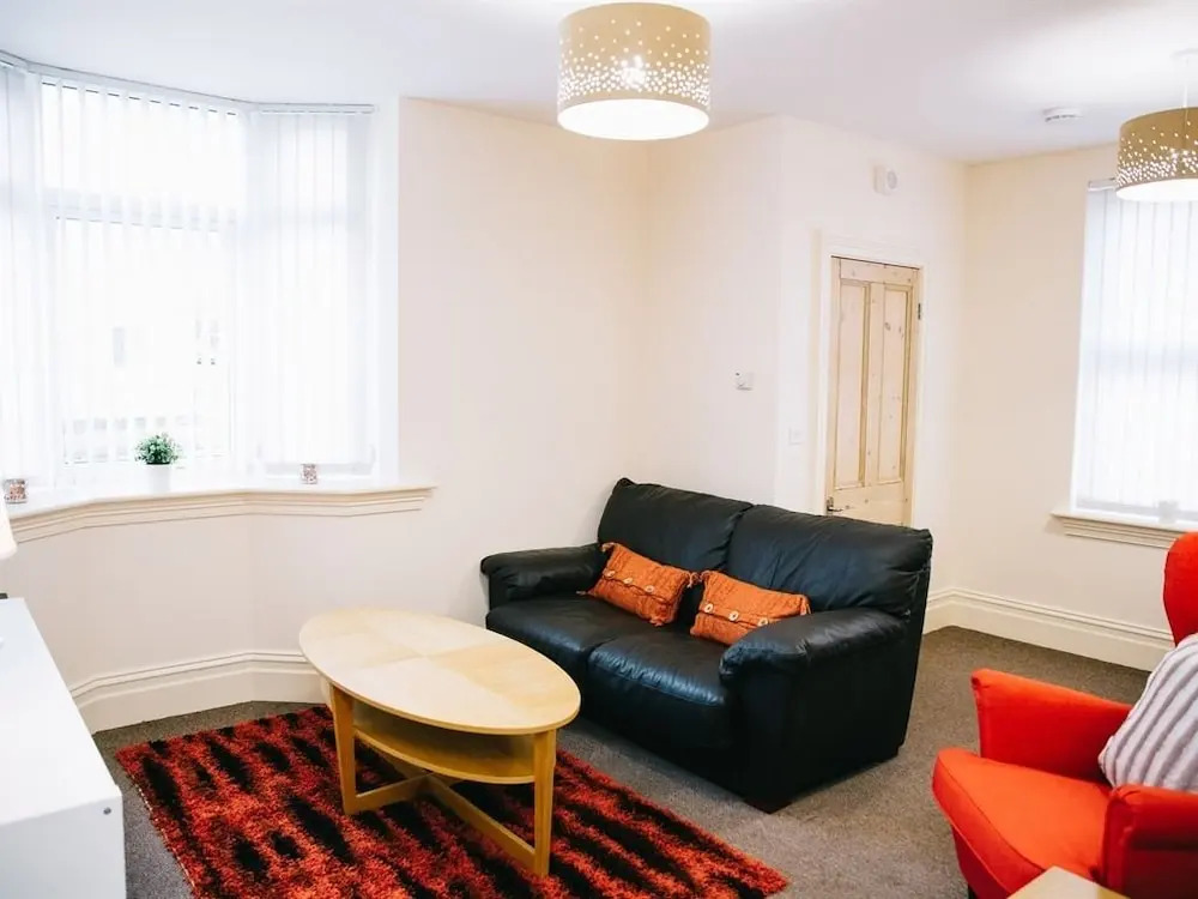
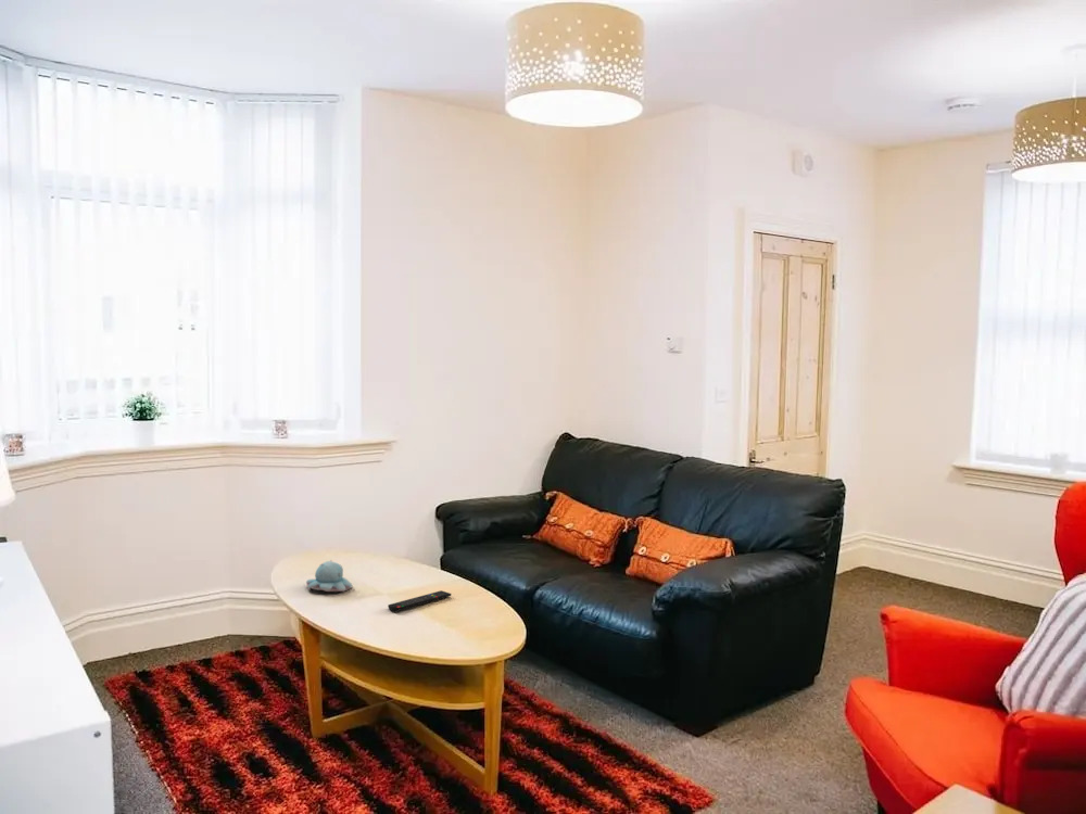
+ candle [305,560,354,593]
+ remote control [387,589,452,612]
